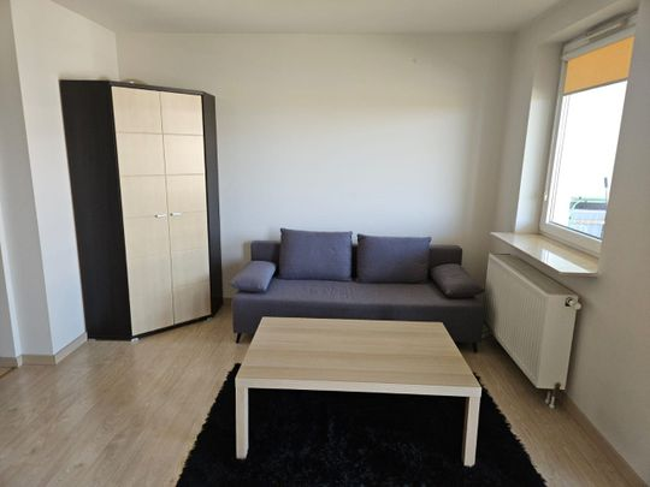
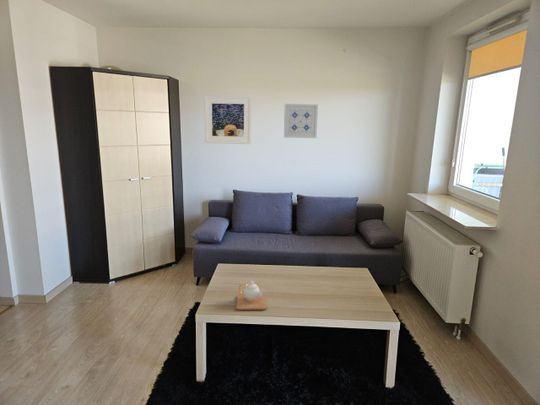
+ teapot [235,280,268,311]
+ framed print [204,95,253,145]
+ wall art [283,103,319,139]
